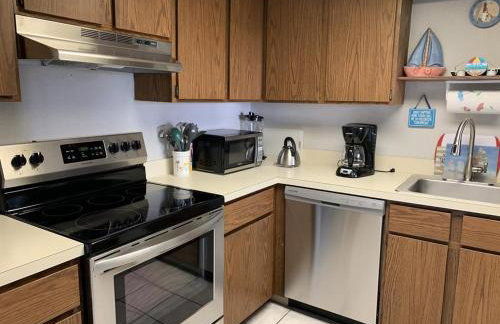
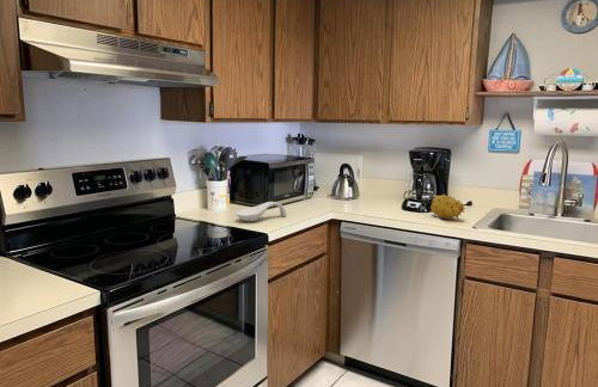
+ spoon rest [234,201,287,222]
+ fruit [429,192,466,221]
